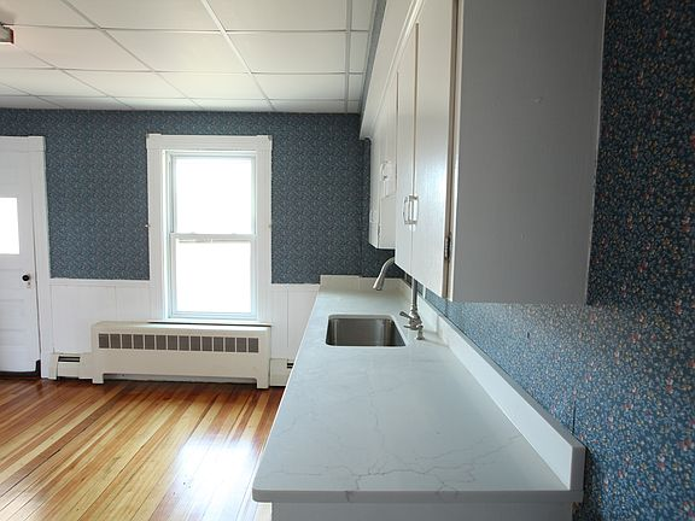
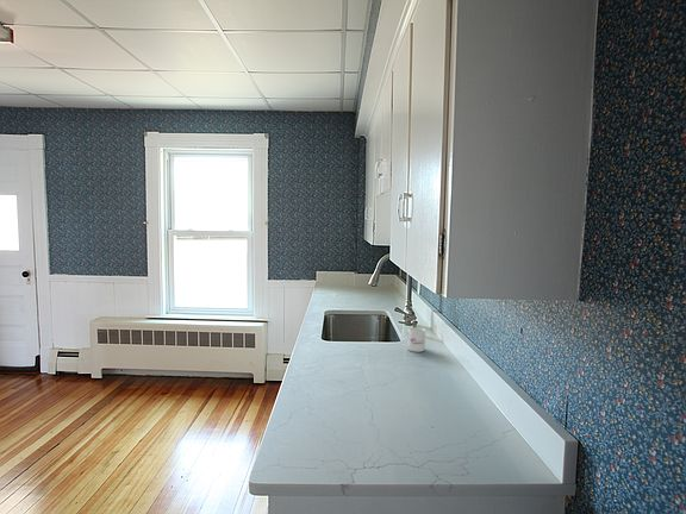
+ mug [400,326,426,353]
